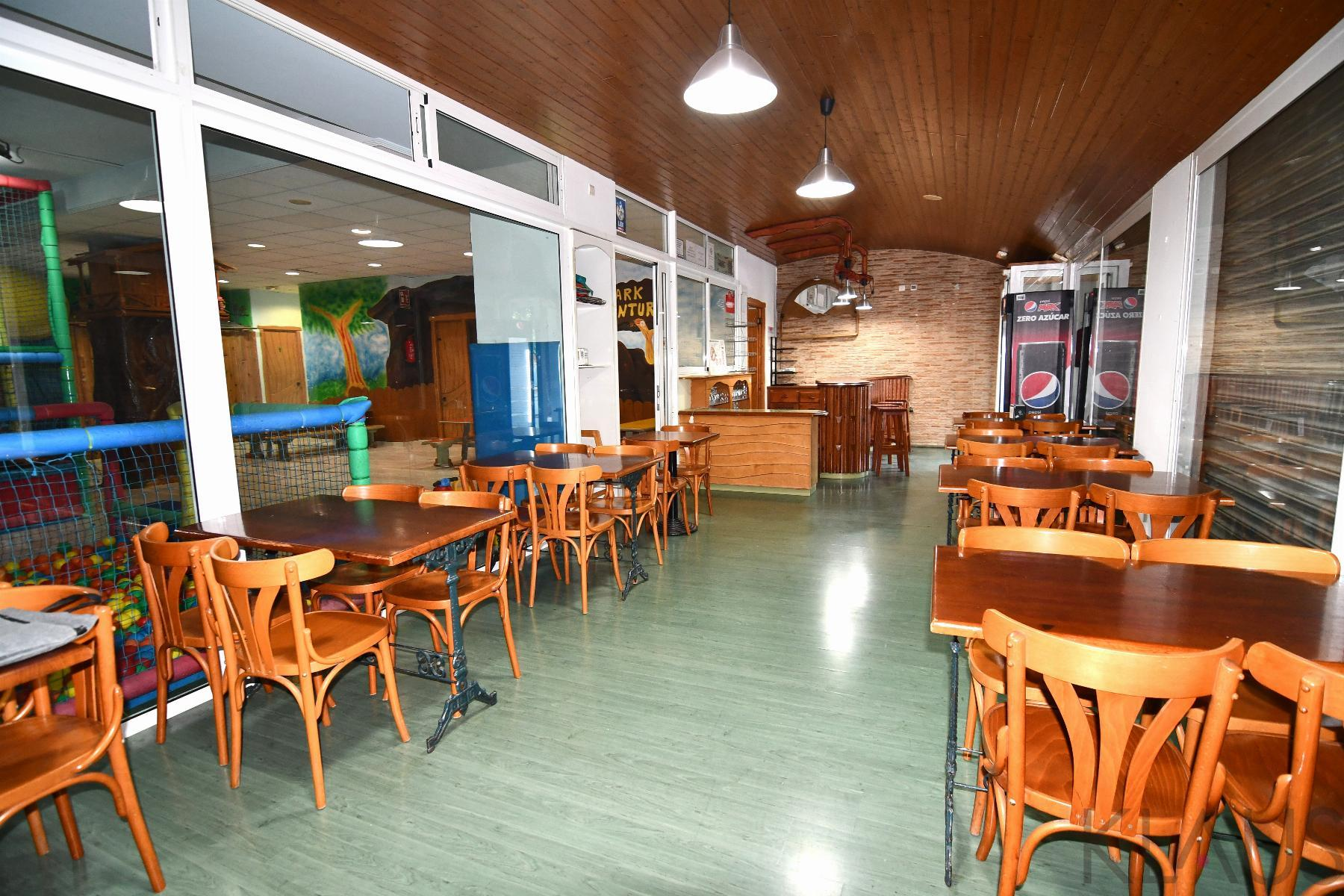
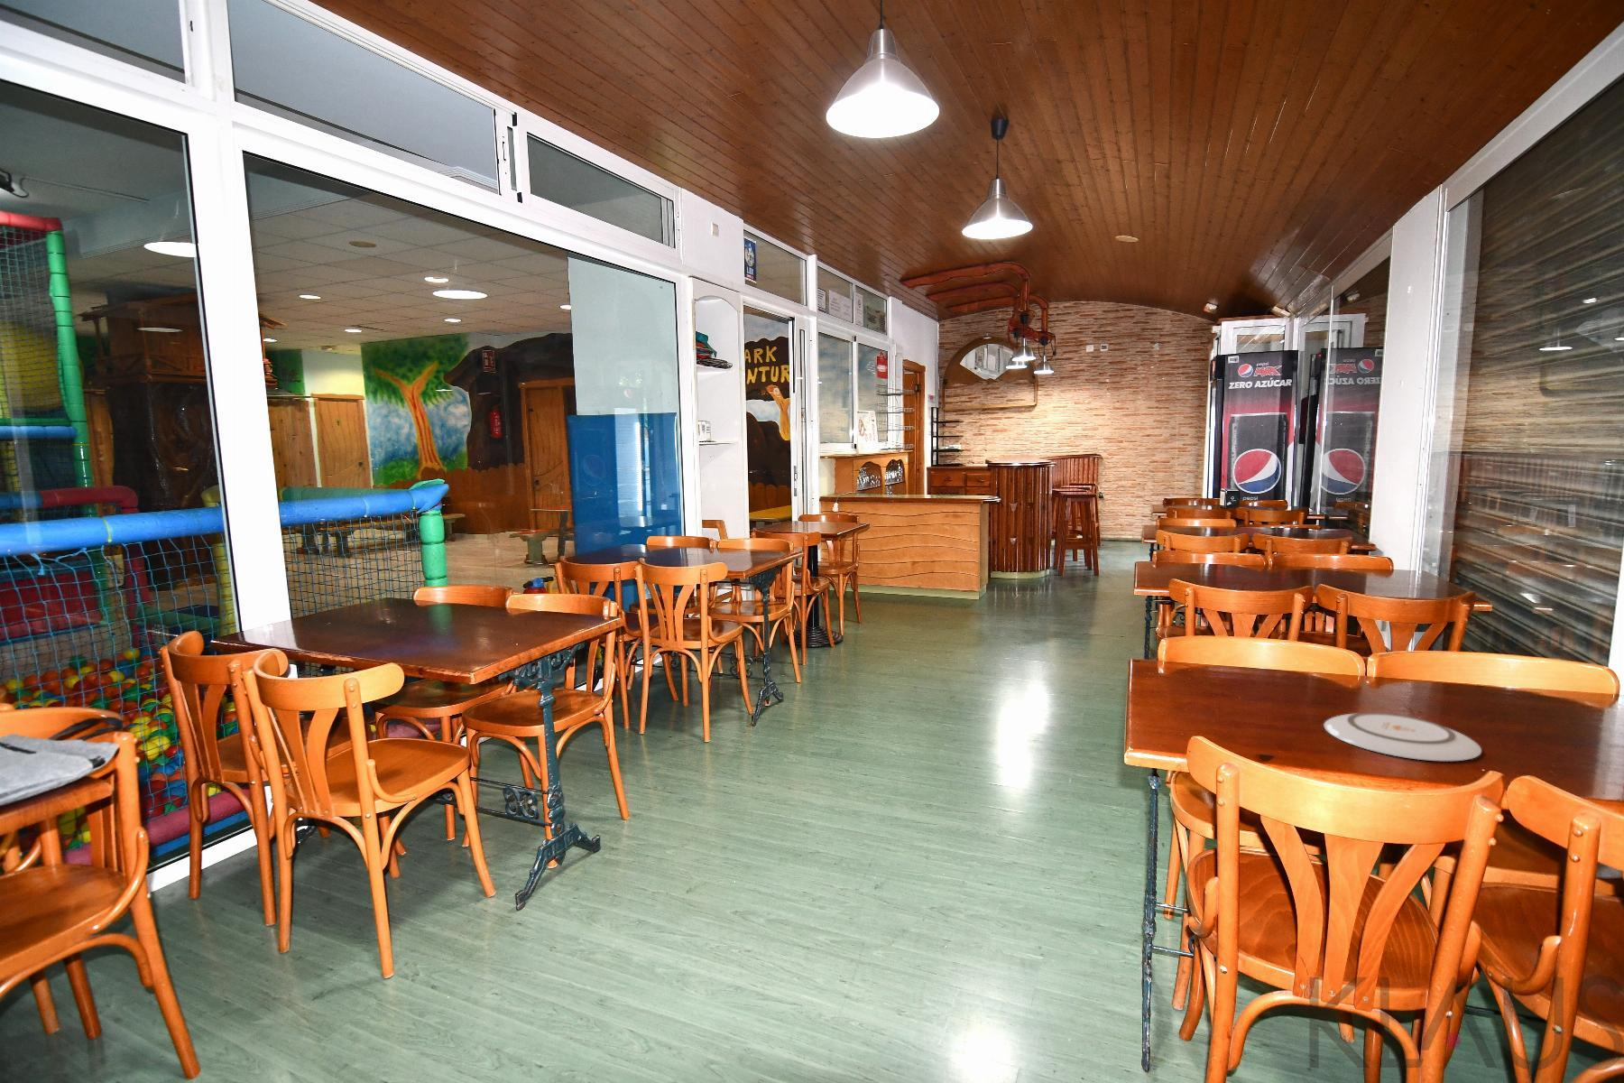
+ plate [1323,712,1483,761]
